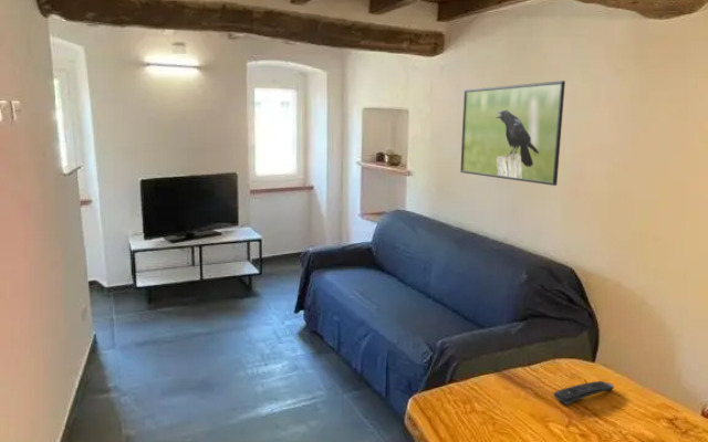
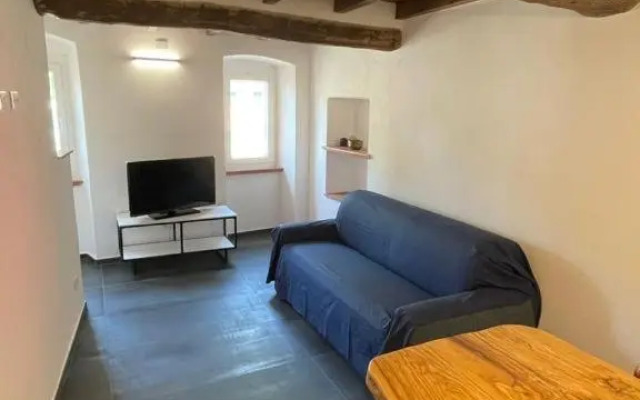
- remote control [553,380,615,406]
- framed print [459,80,566,187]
